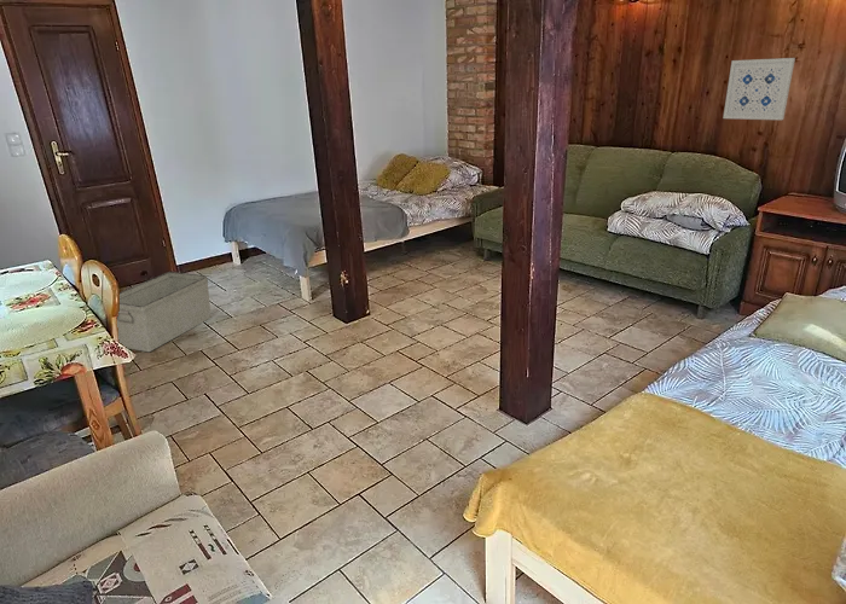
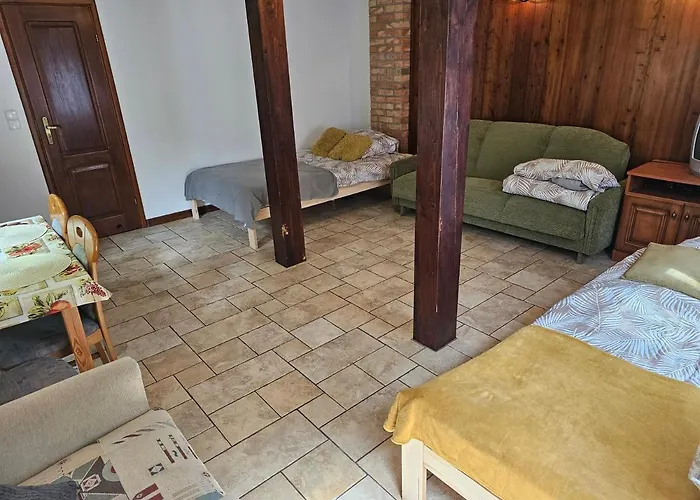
- storage bin [117,271,213,353]
- wall art [722,57,796,121]
